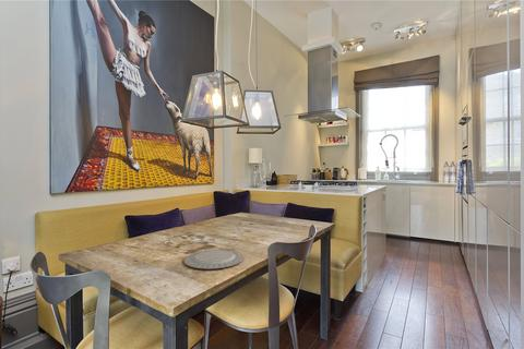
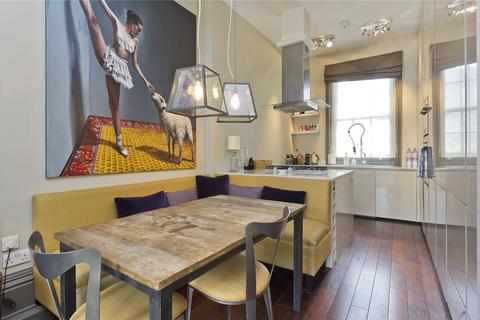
- chinaware [182,249,246,270]
